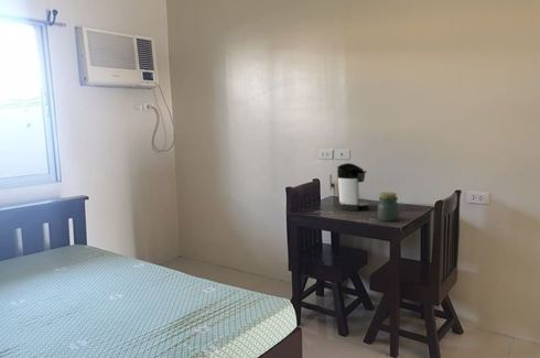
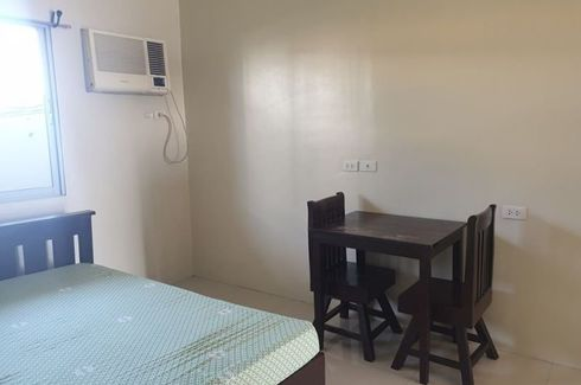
- coffee maker [328,162,370,211]
- jar [377,191,400,223]
